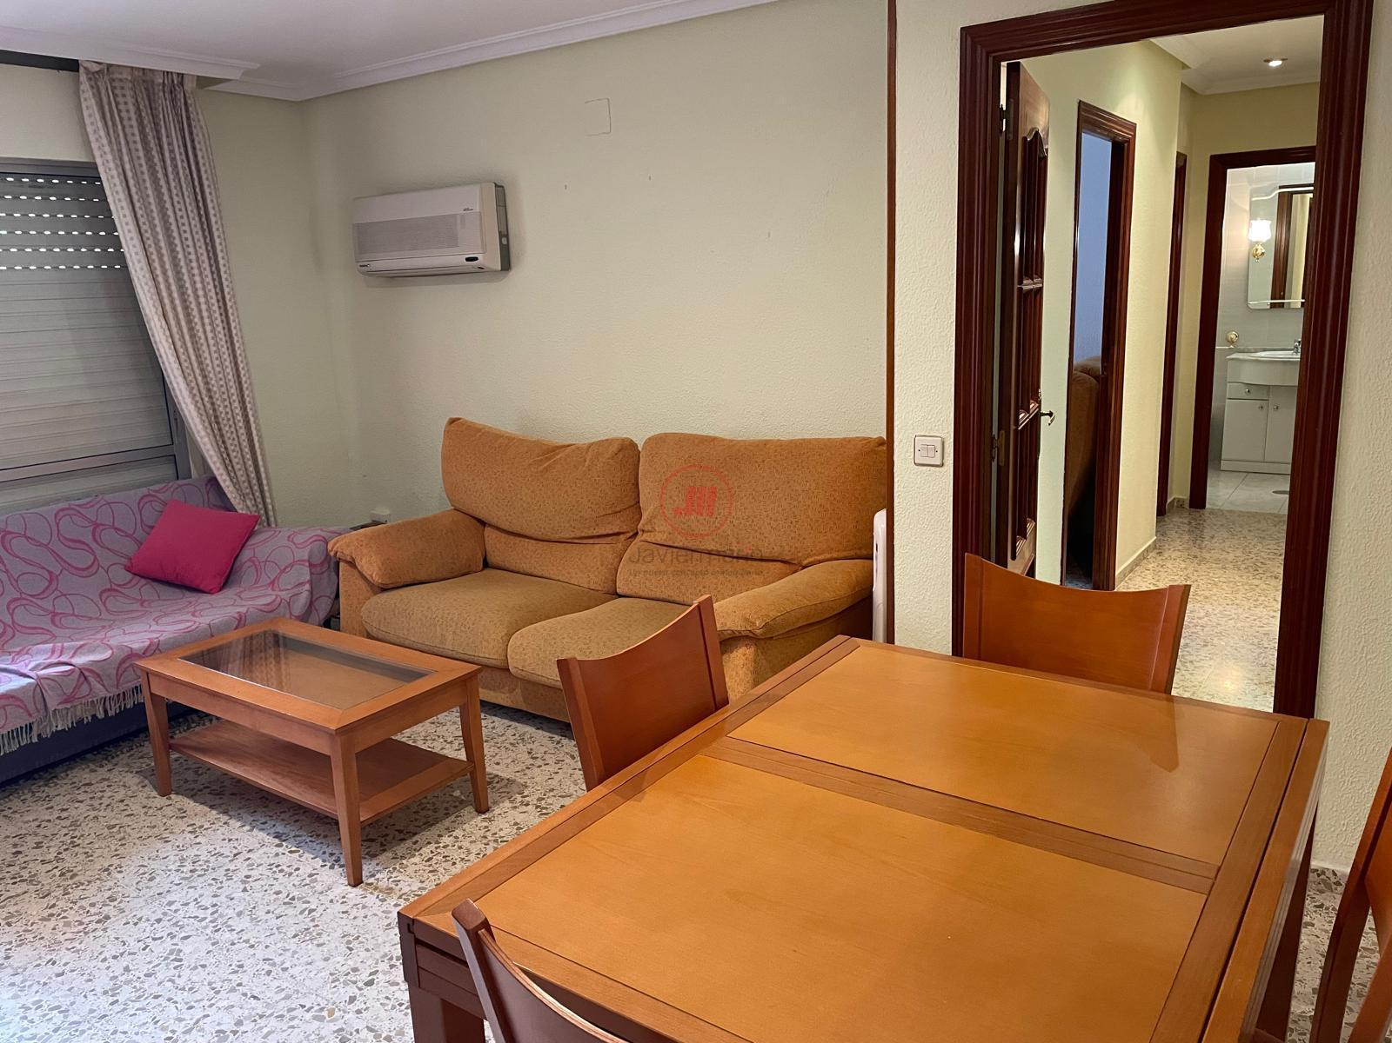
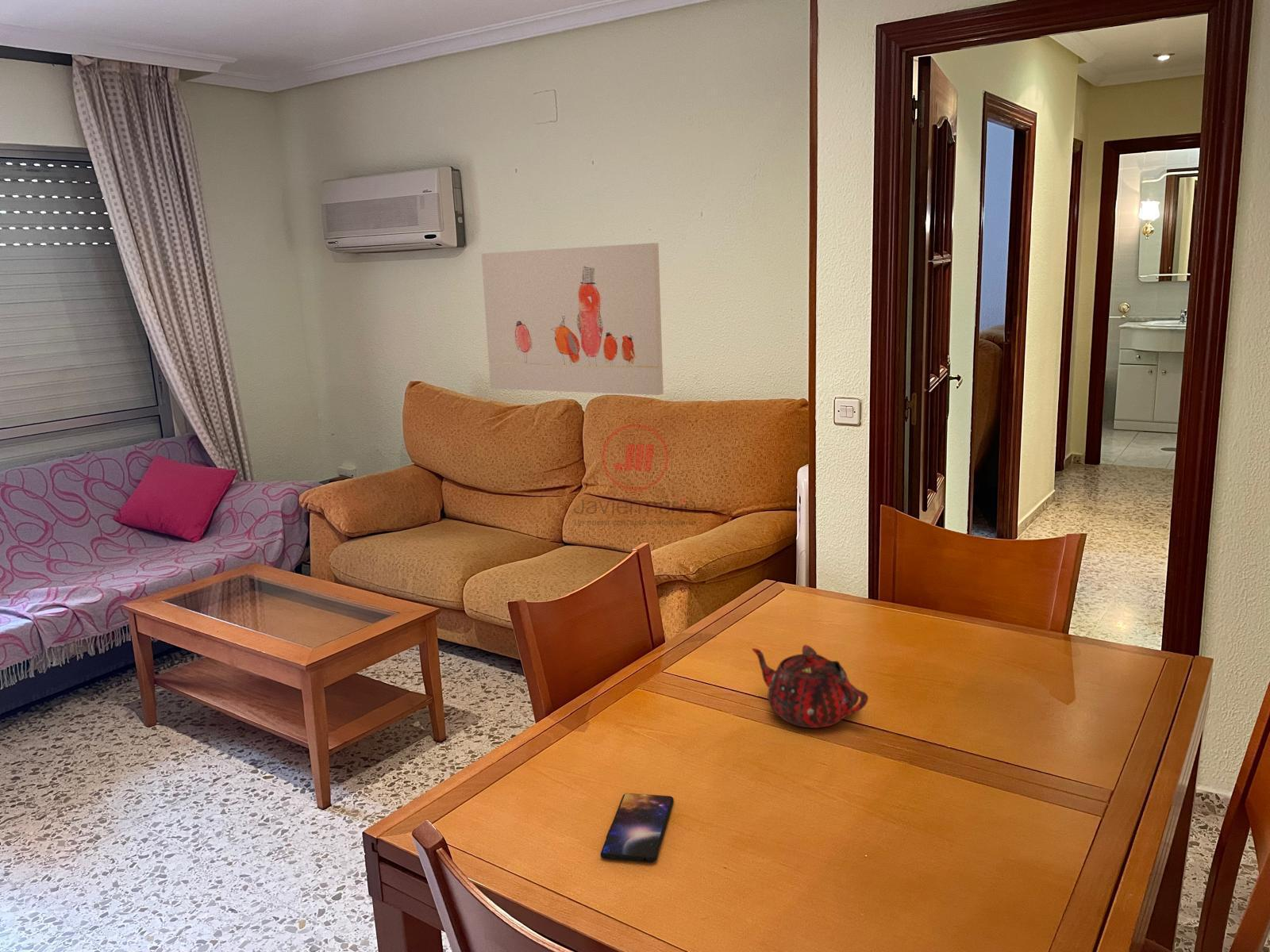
+ teapot [751,644,869,728]
+ smartphone [600,793,675,863]
+ wall art [481,242,664,396]
